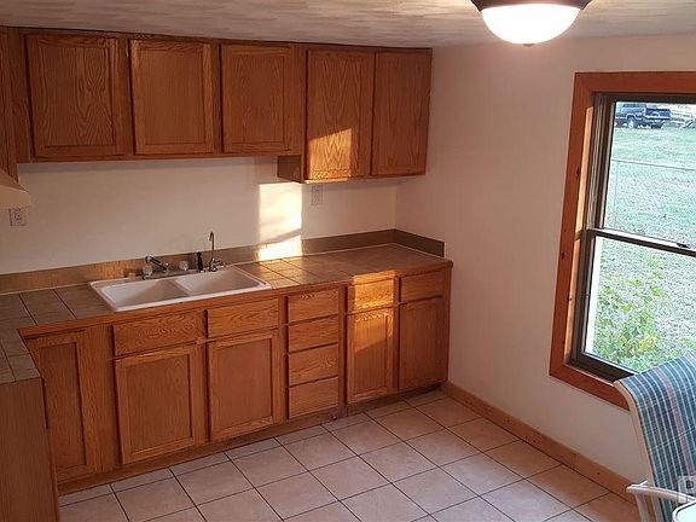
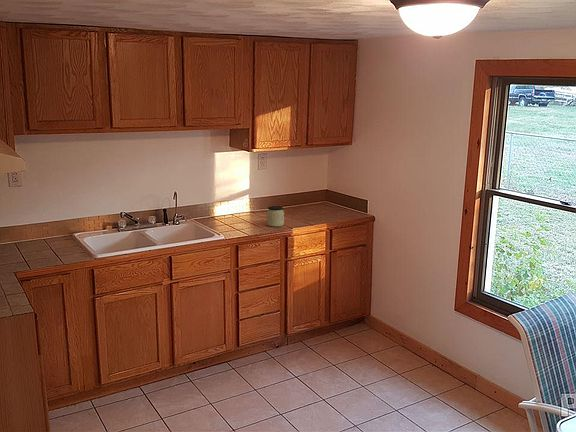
+ jar [266,205,285,227]
